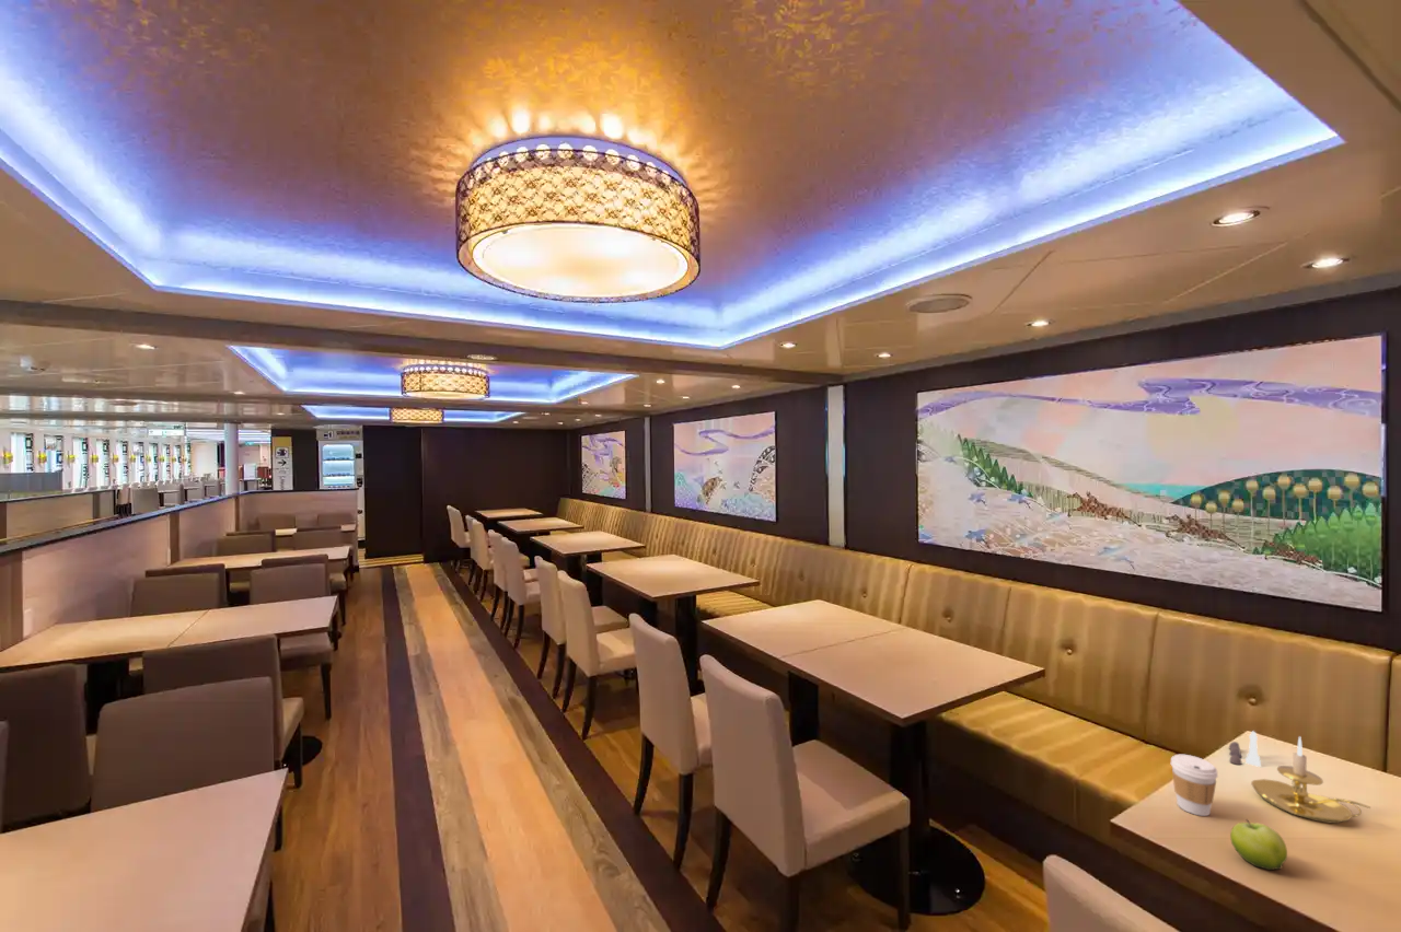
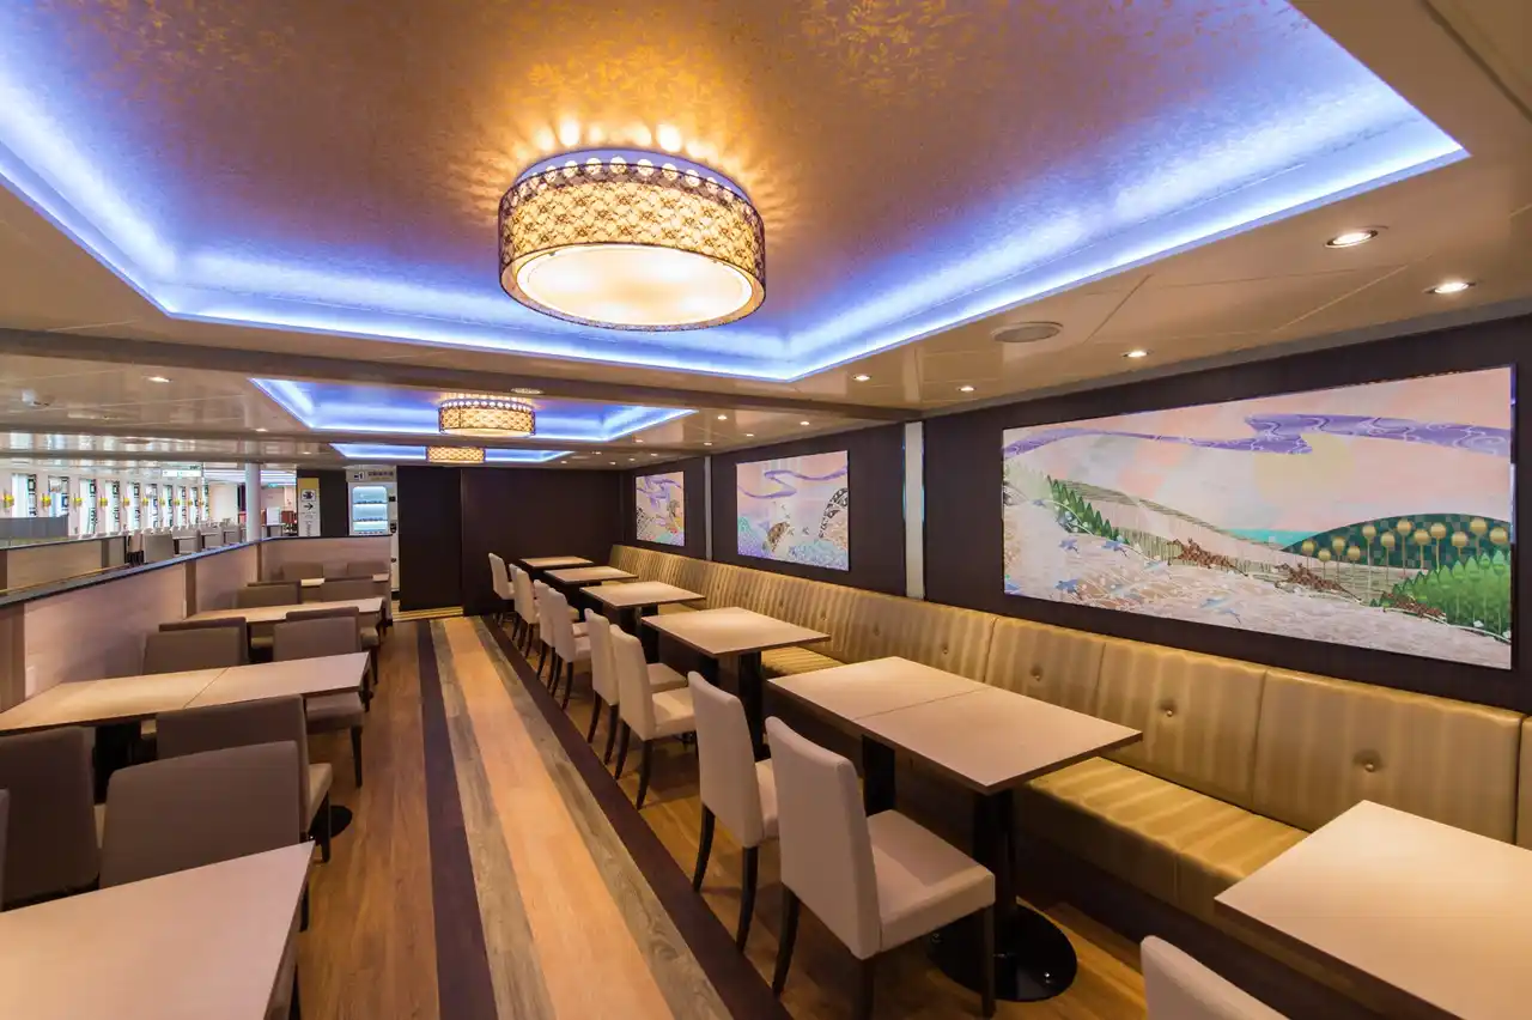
- salt and pepper shaker set [1228,730,1262,768]
- coffee cup [1170,754,1219,817]
- candle holder [1250,735,1371,825]
- fruit [1229,818,1288,872]
